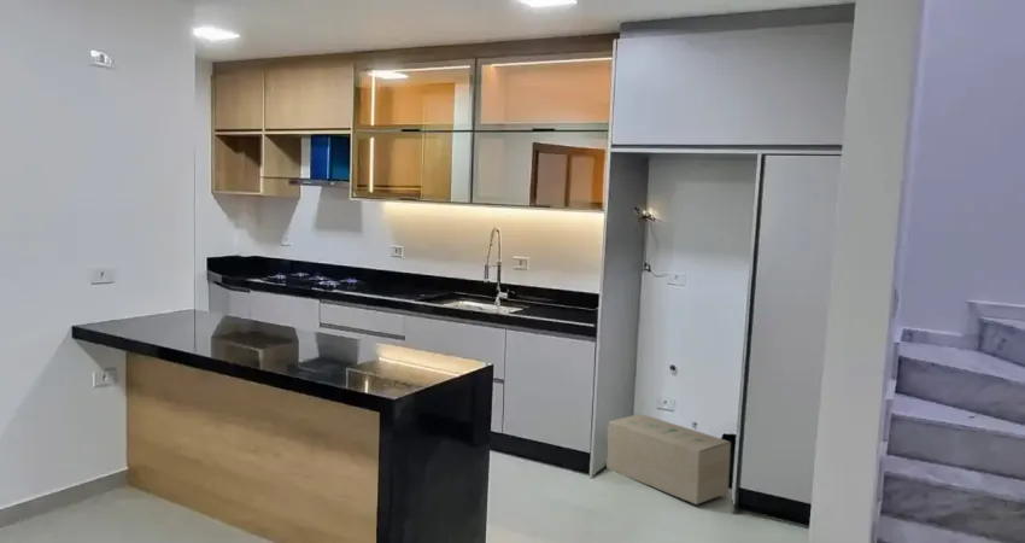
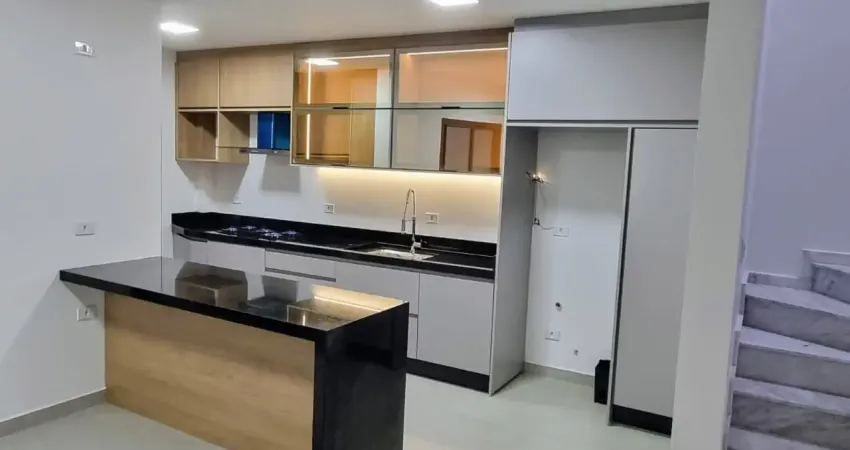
- cardboard box [605,413,732,506]
